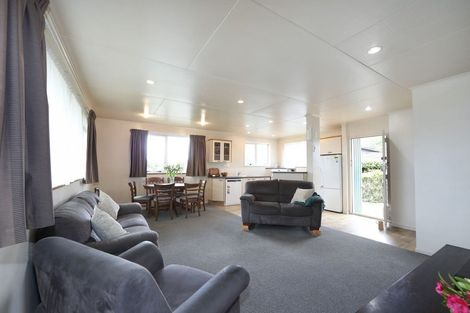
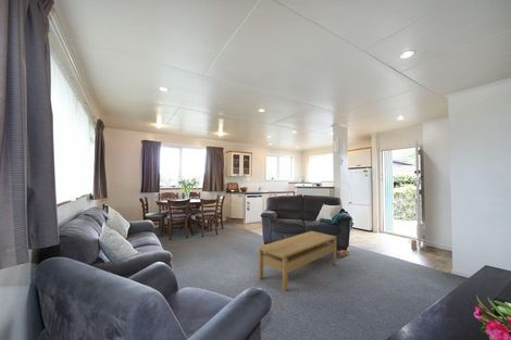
+ coffee table [258,230,337,292]
